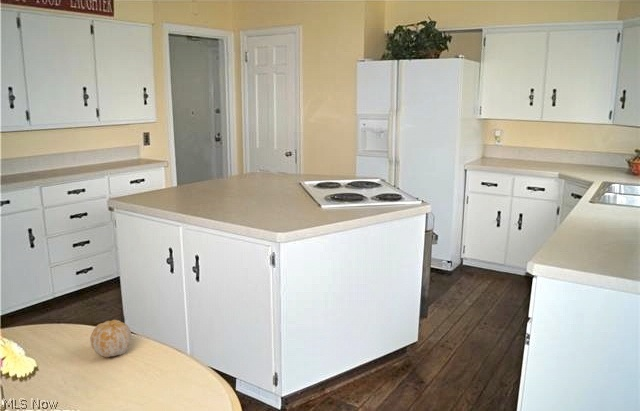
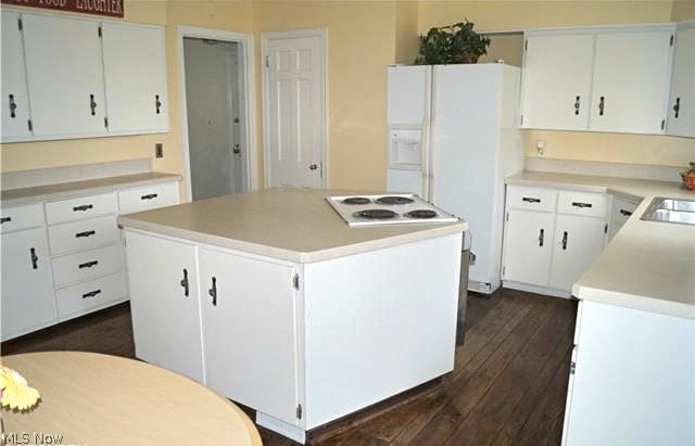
- fruit [89,319,132,358]
